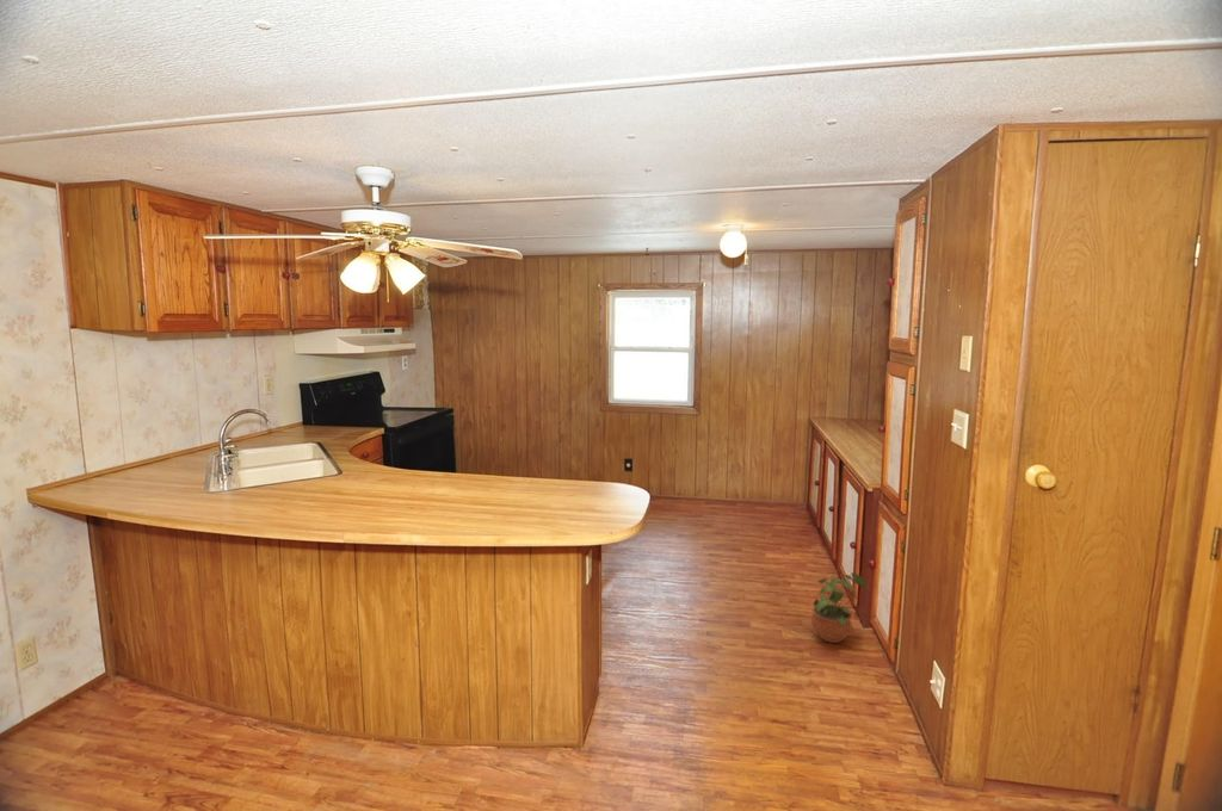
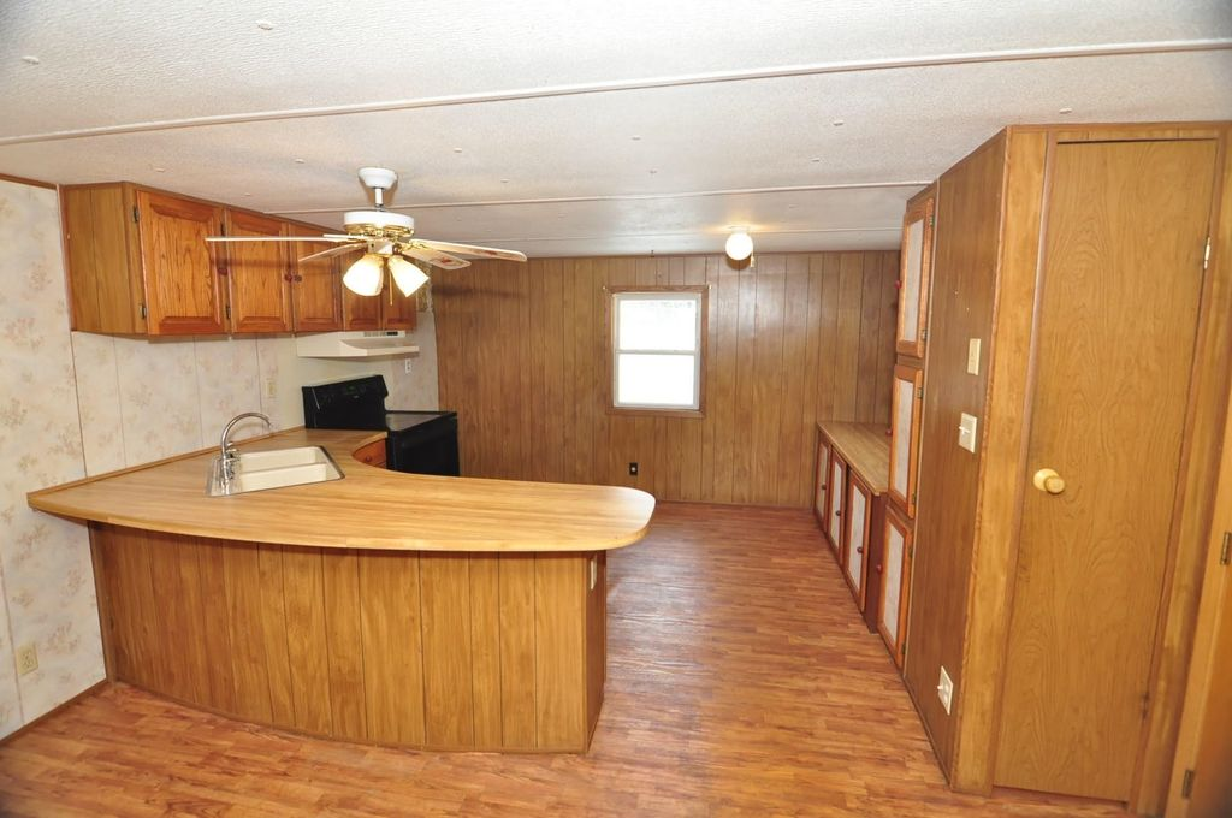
- potted plant [810,571,868,644]
